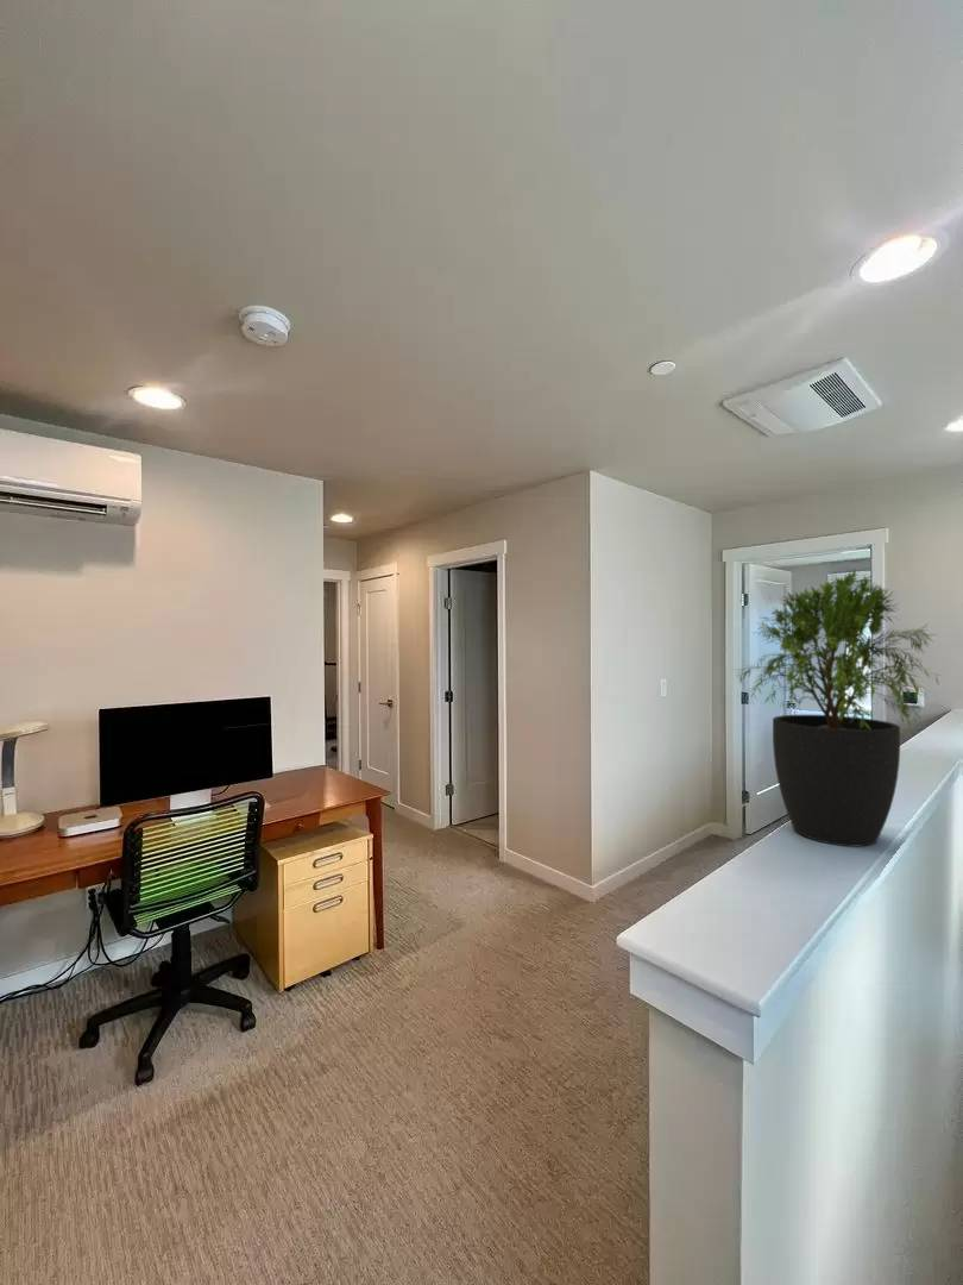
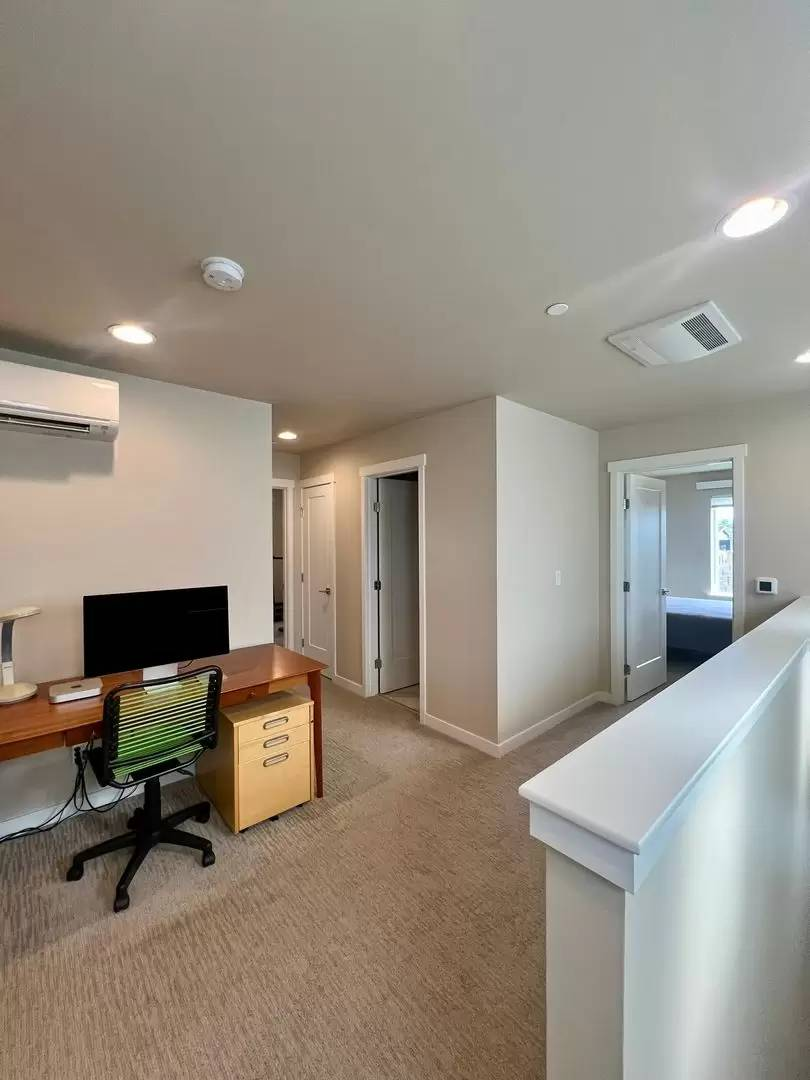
- potted plant [732,568,943,848]
